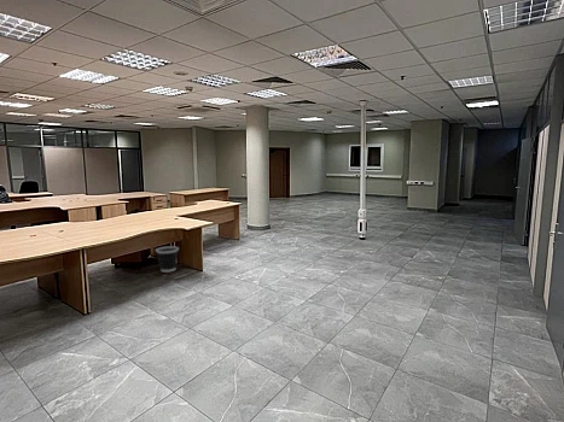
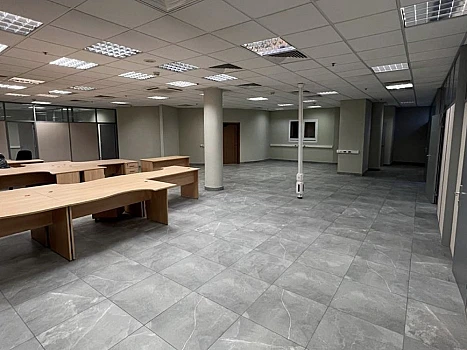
- wastebasket [155,245,180,272]
